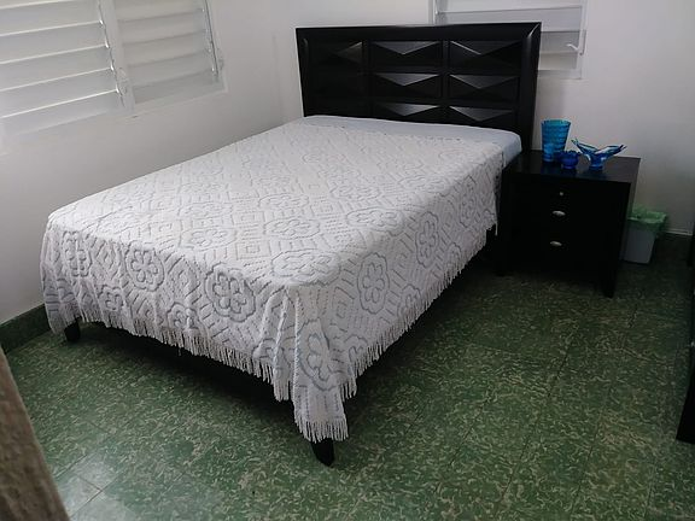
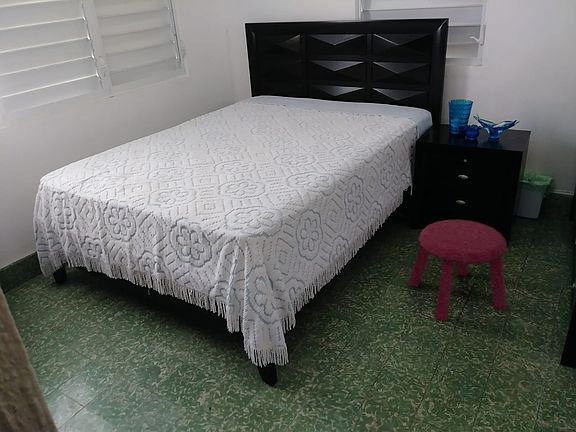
+ stool [408,219,508,322]
